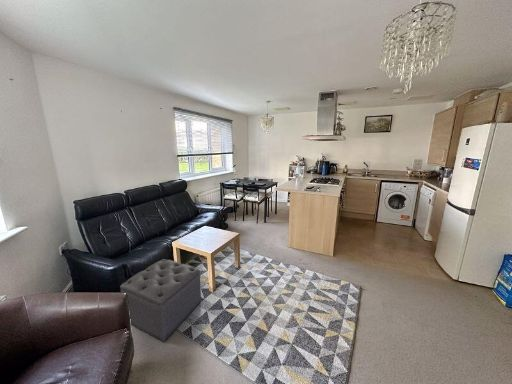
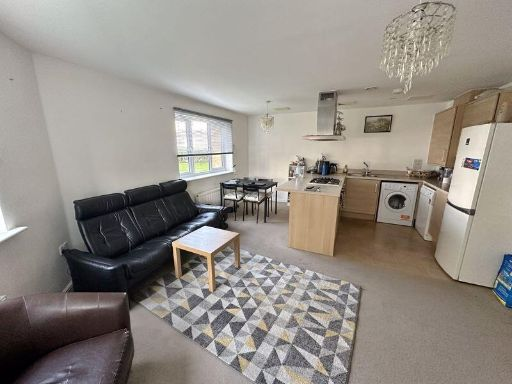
- ottoman [119,258,202,343]
